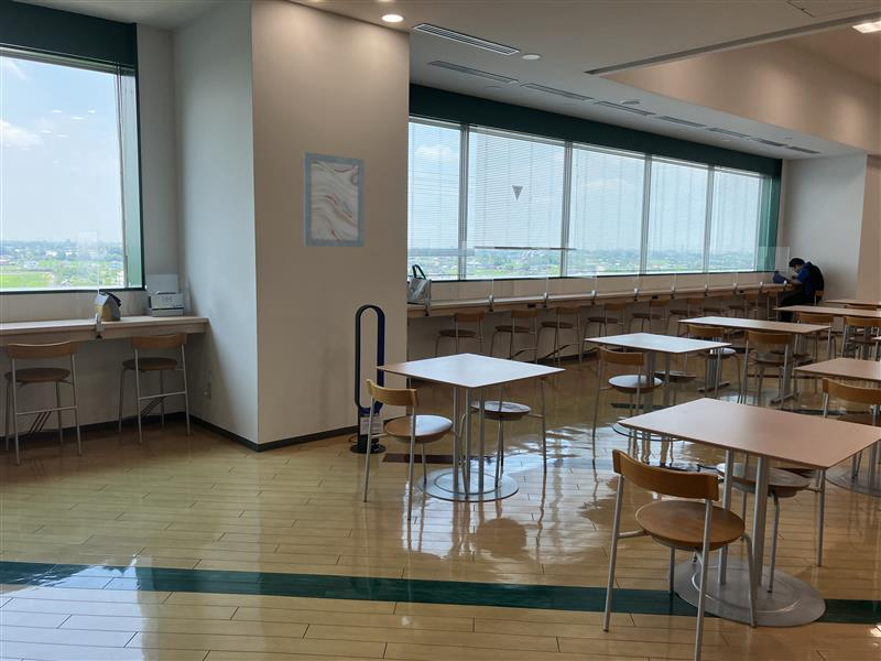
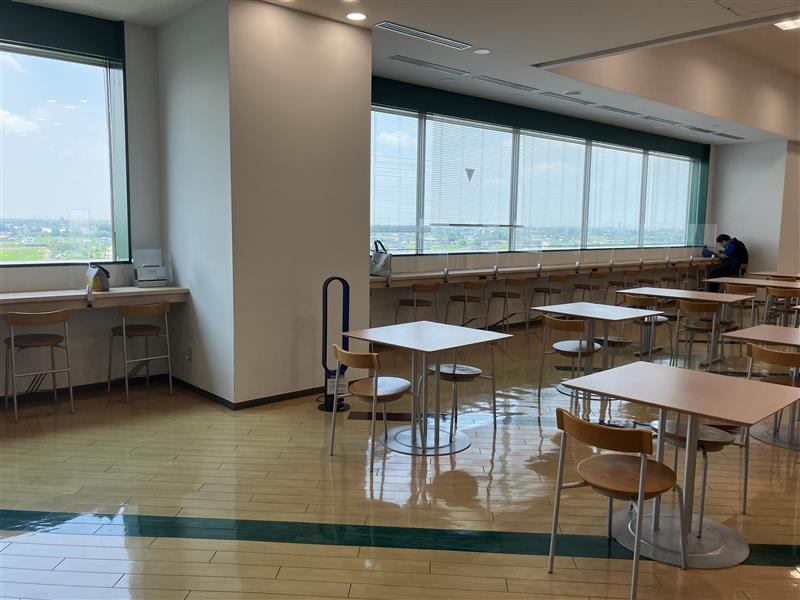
- wall art [303,151,366,248]
